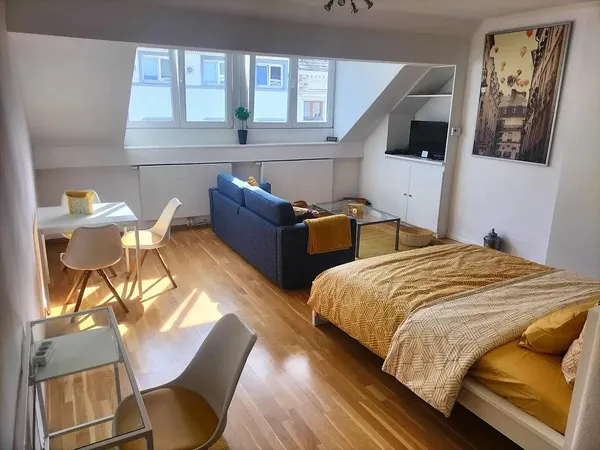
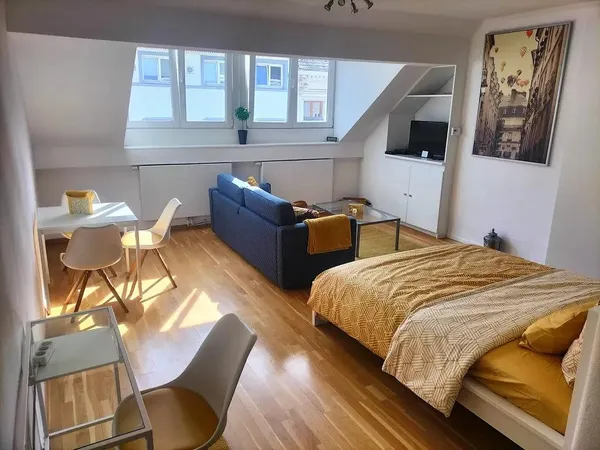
- basket [398,226,434,247]
